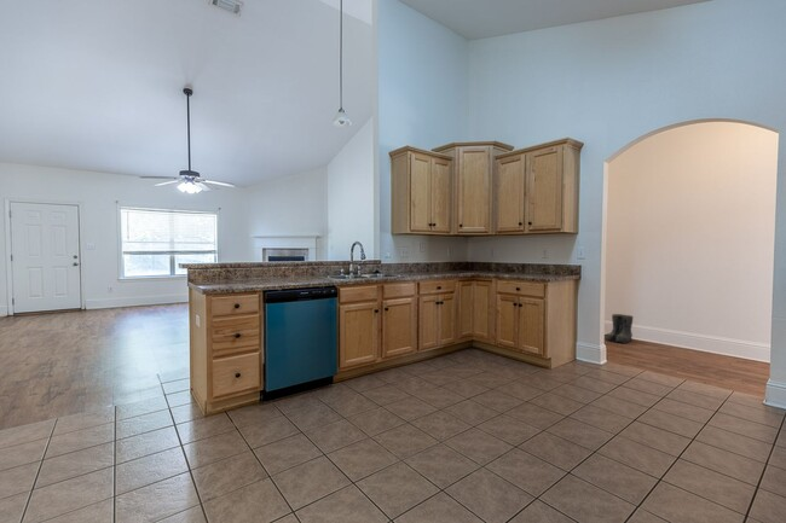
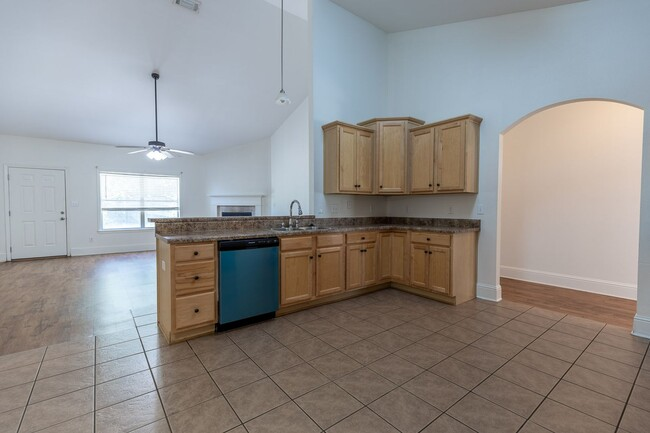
- boots [603,313,635,344]
